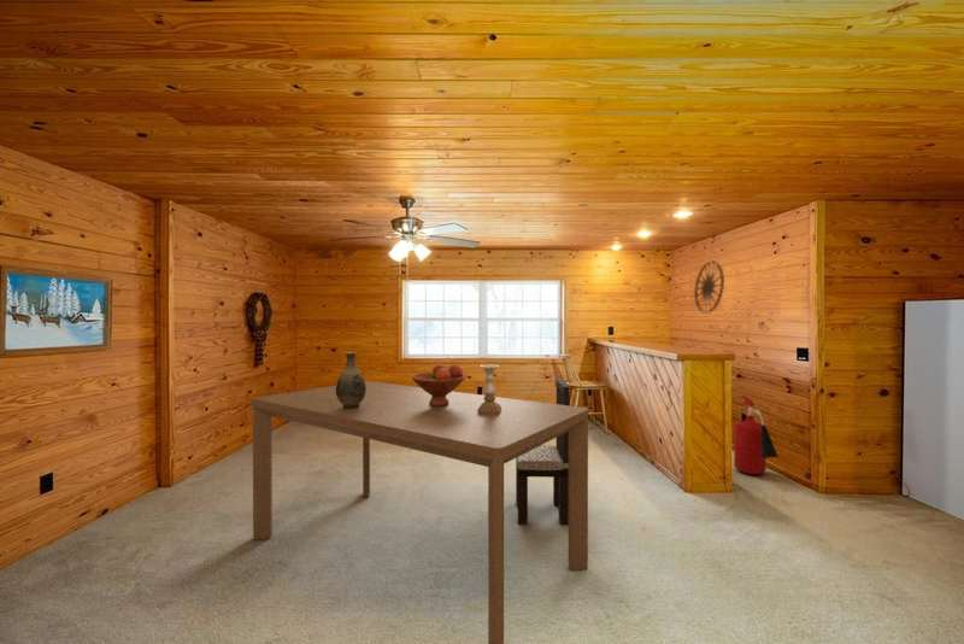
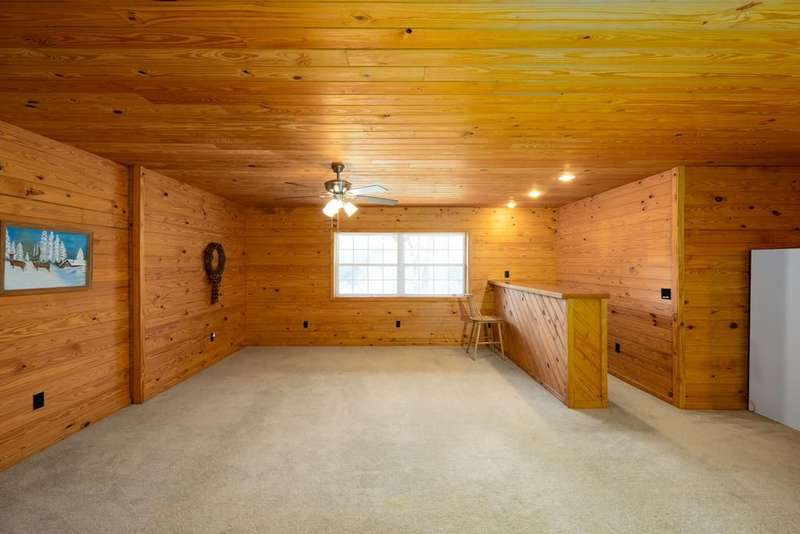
- wall art [693,260,725,315]
- fruit bowl [411,363,466,406]
- fire extinguisher [733,394,781,475]
- vase [335,351,366,409]
- candle holder [477,363,501,414]
- dining chair [515,379,571,526]
- dining table [251,380,589,644]
